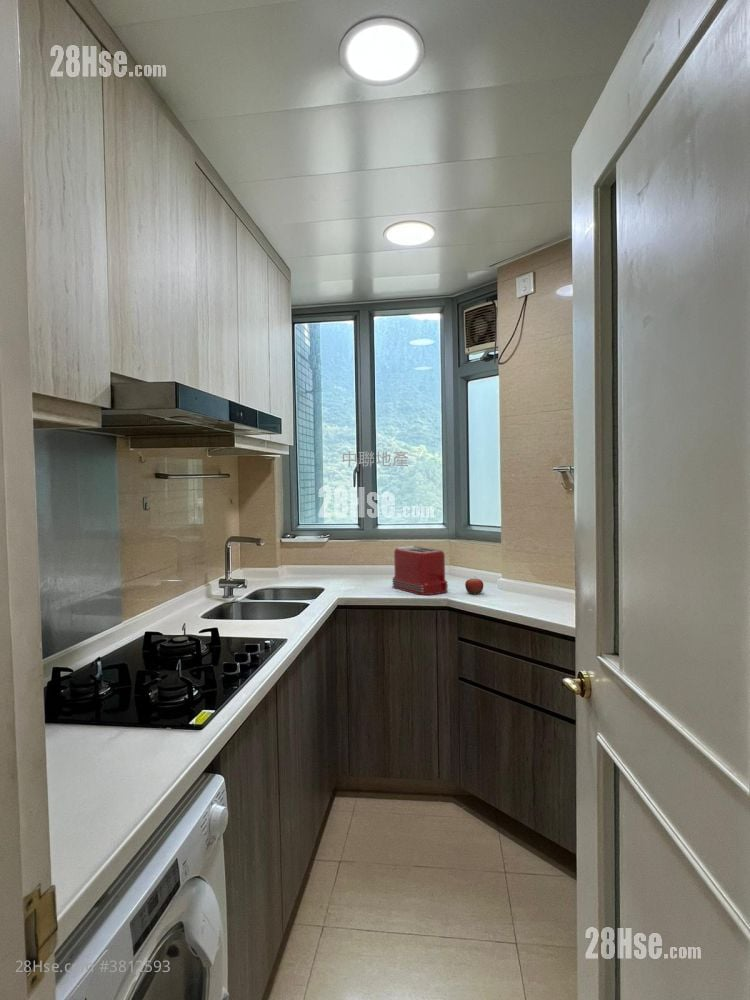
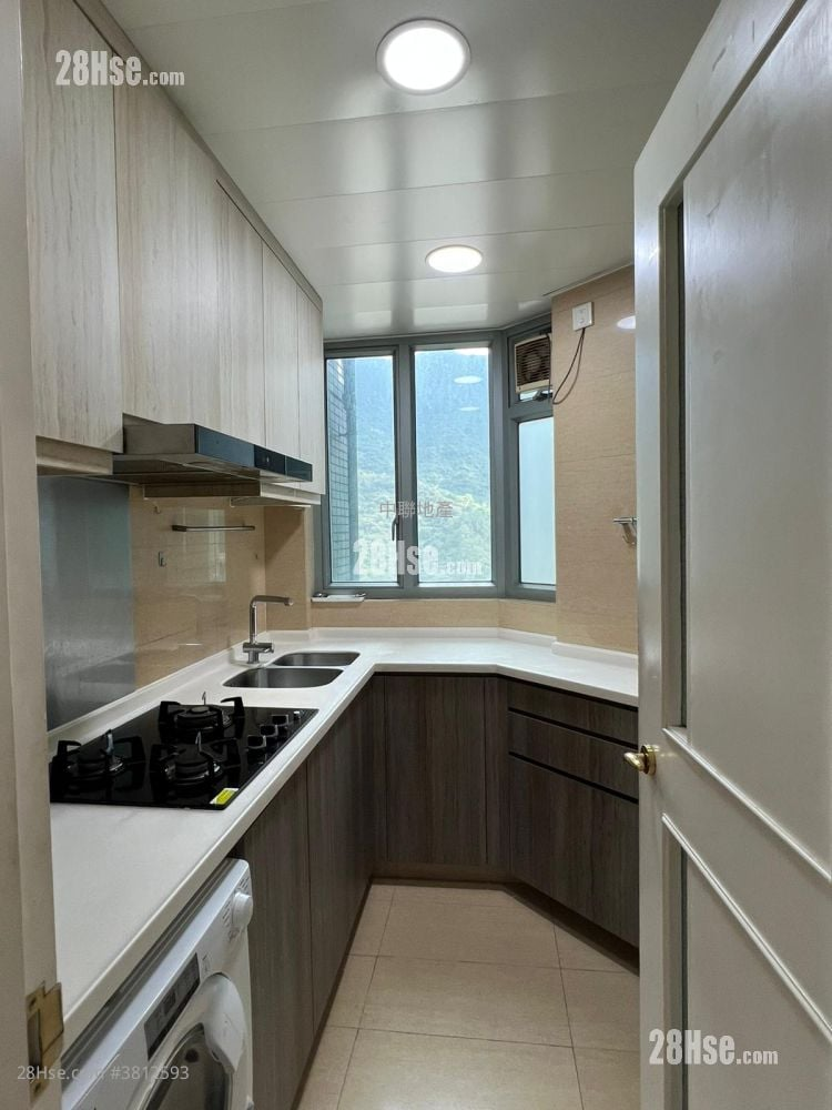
- fruit [464,576,484,595]
- toaster [391,545,449,596]
